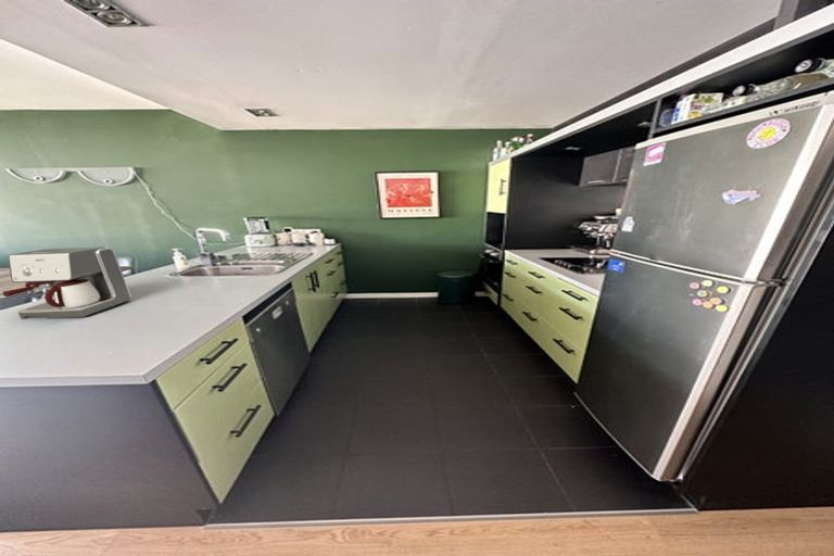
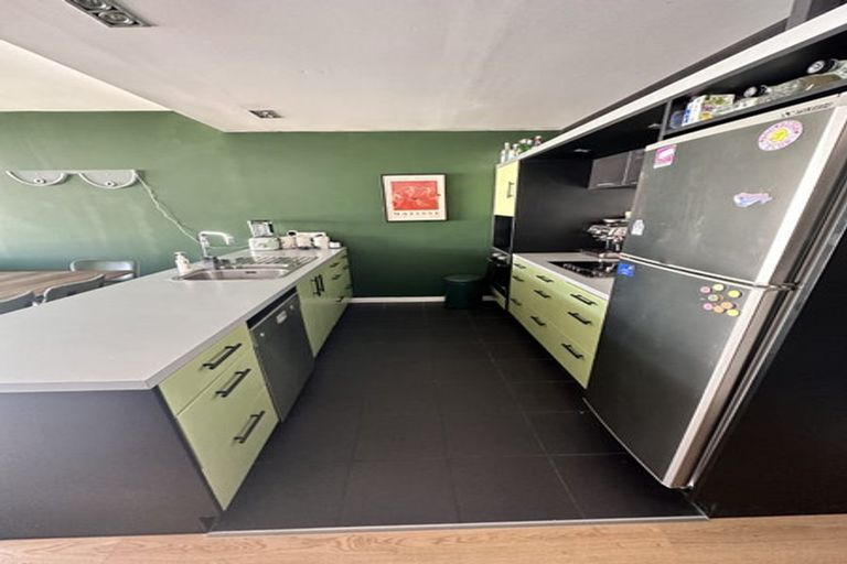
- coffee maker [2,247,132,320]
